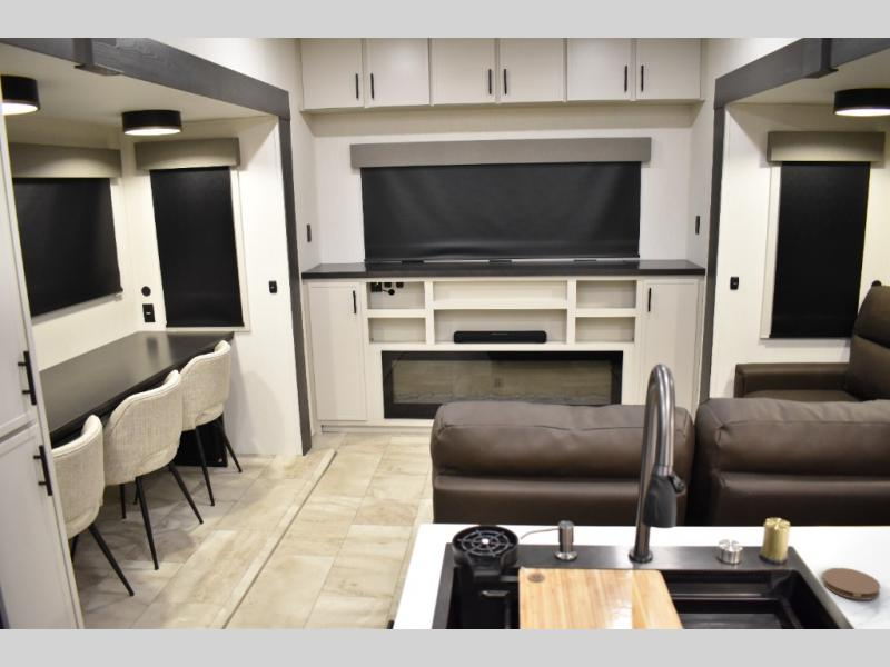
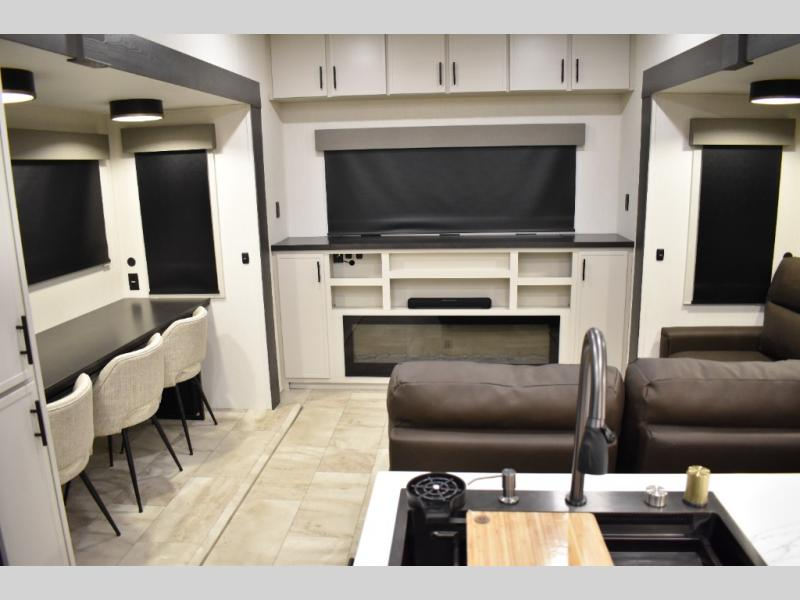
- coaster [822,567,881,601]
